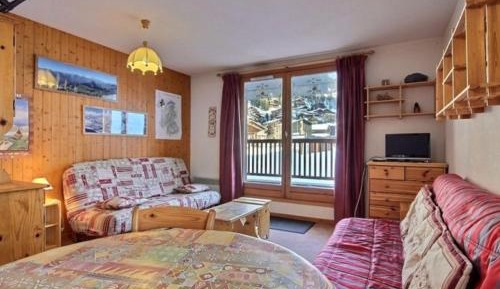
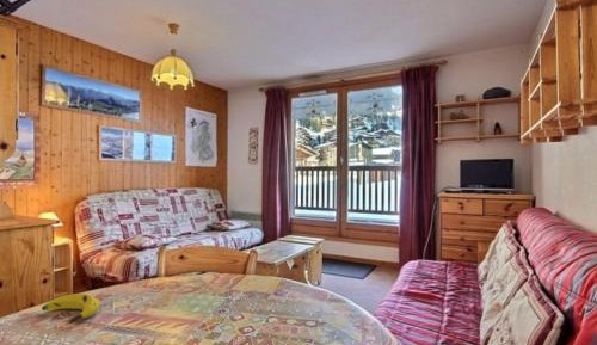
+ banana [41,292,101,325]
